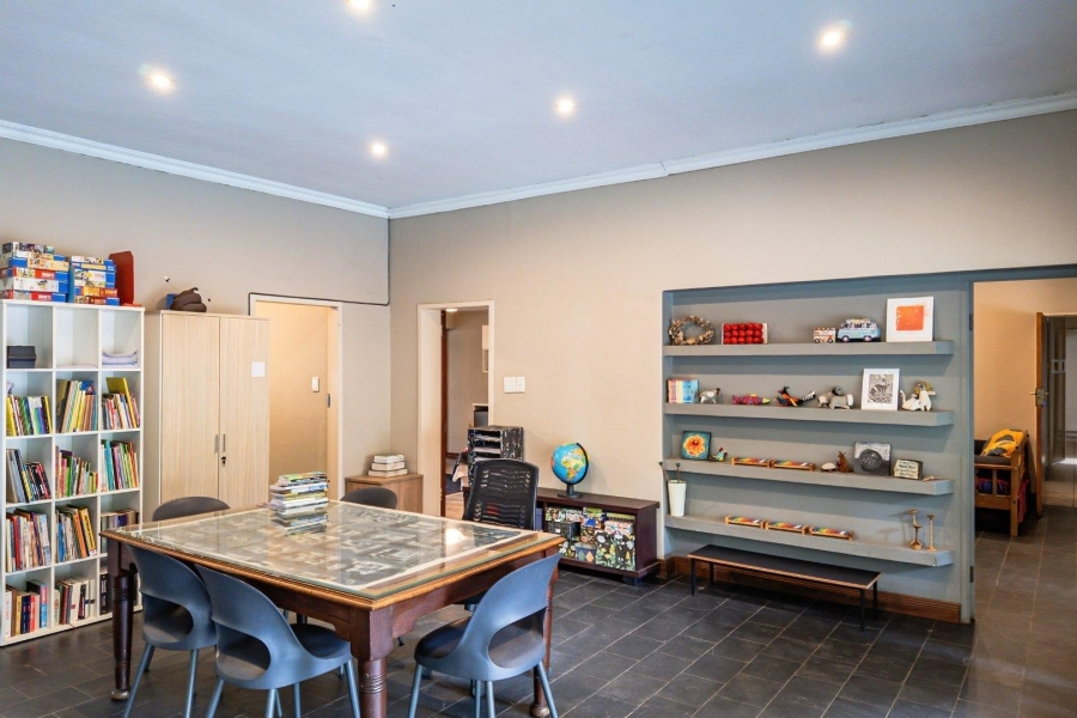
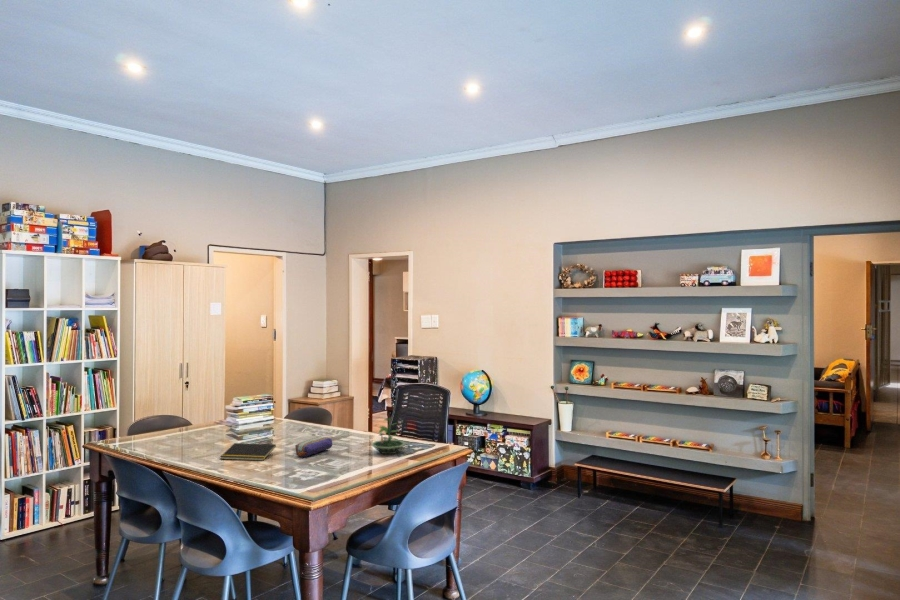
+ pencil case [294,436,333,458]
+ terrarium [370,417,408,455]
+ notepad [219,442,277,462]
